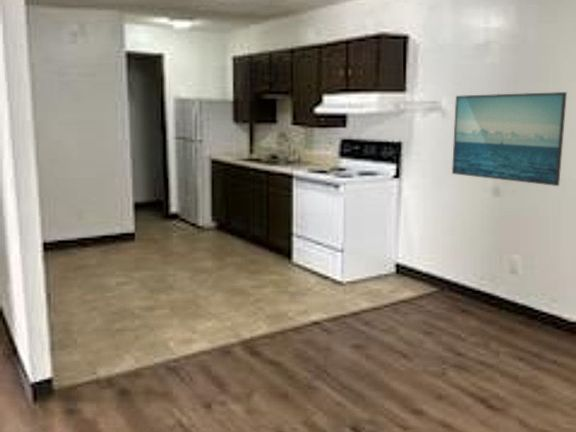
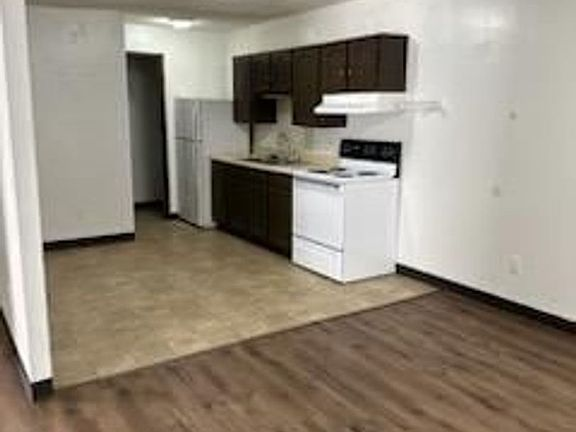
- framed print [451,91,568,187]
